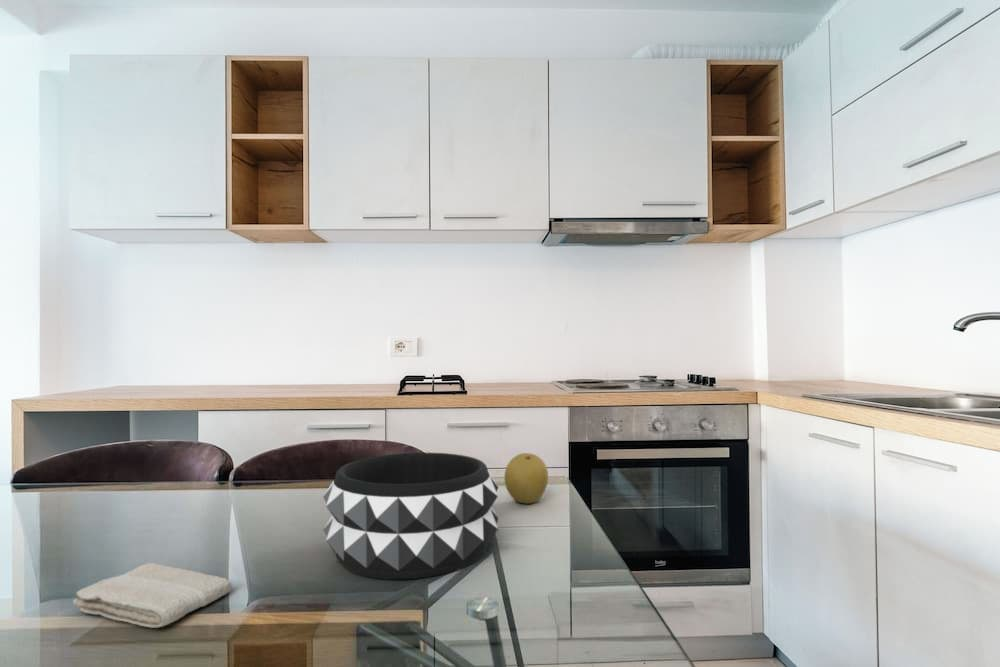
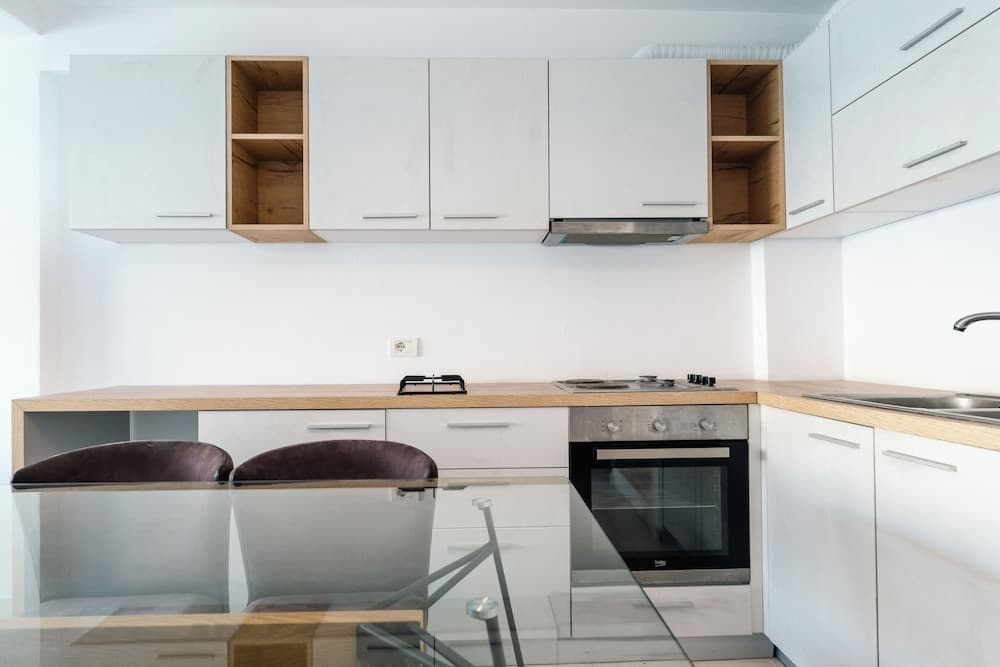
- washcloth [72,562,233,629]
- decorative bowl [322,452,500,580]
- fruit [503,452,549,505]
